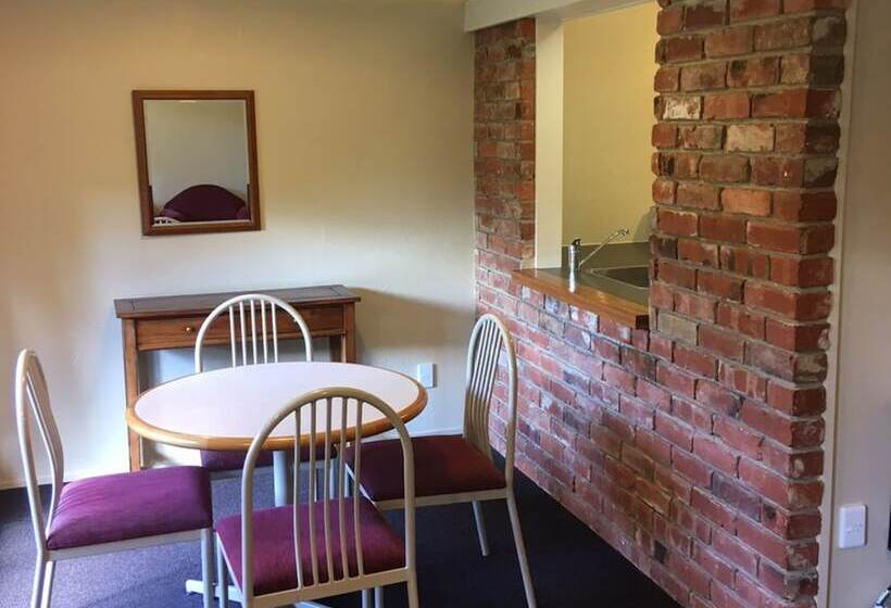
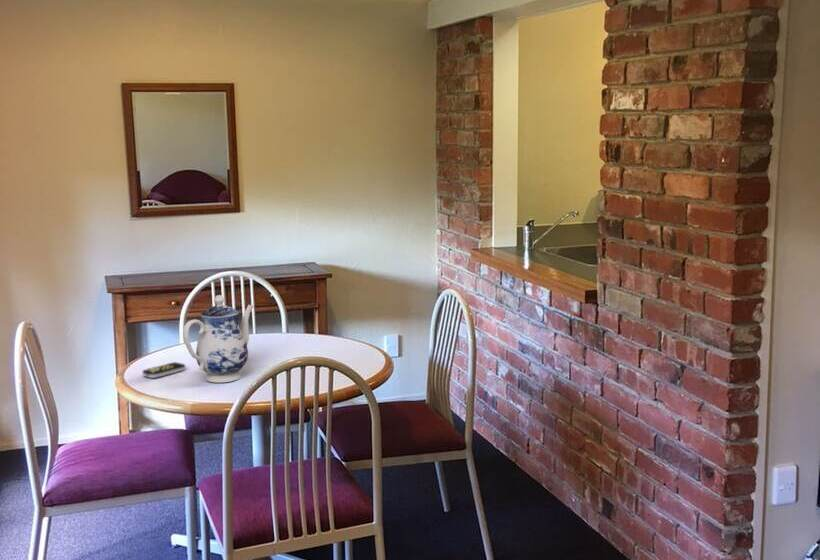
+ teapot [182,294,255,384]
+ remote control [141,361,187,379]
